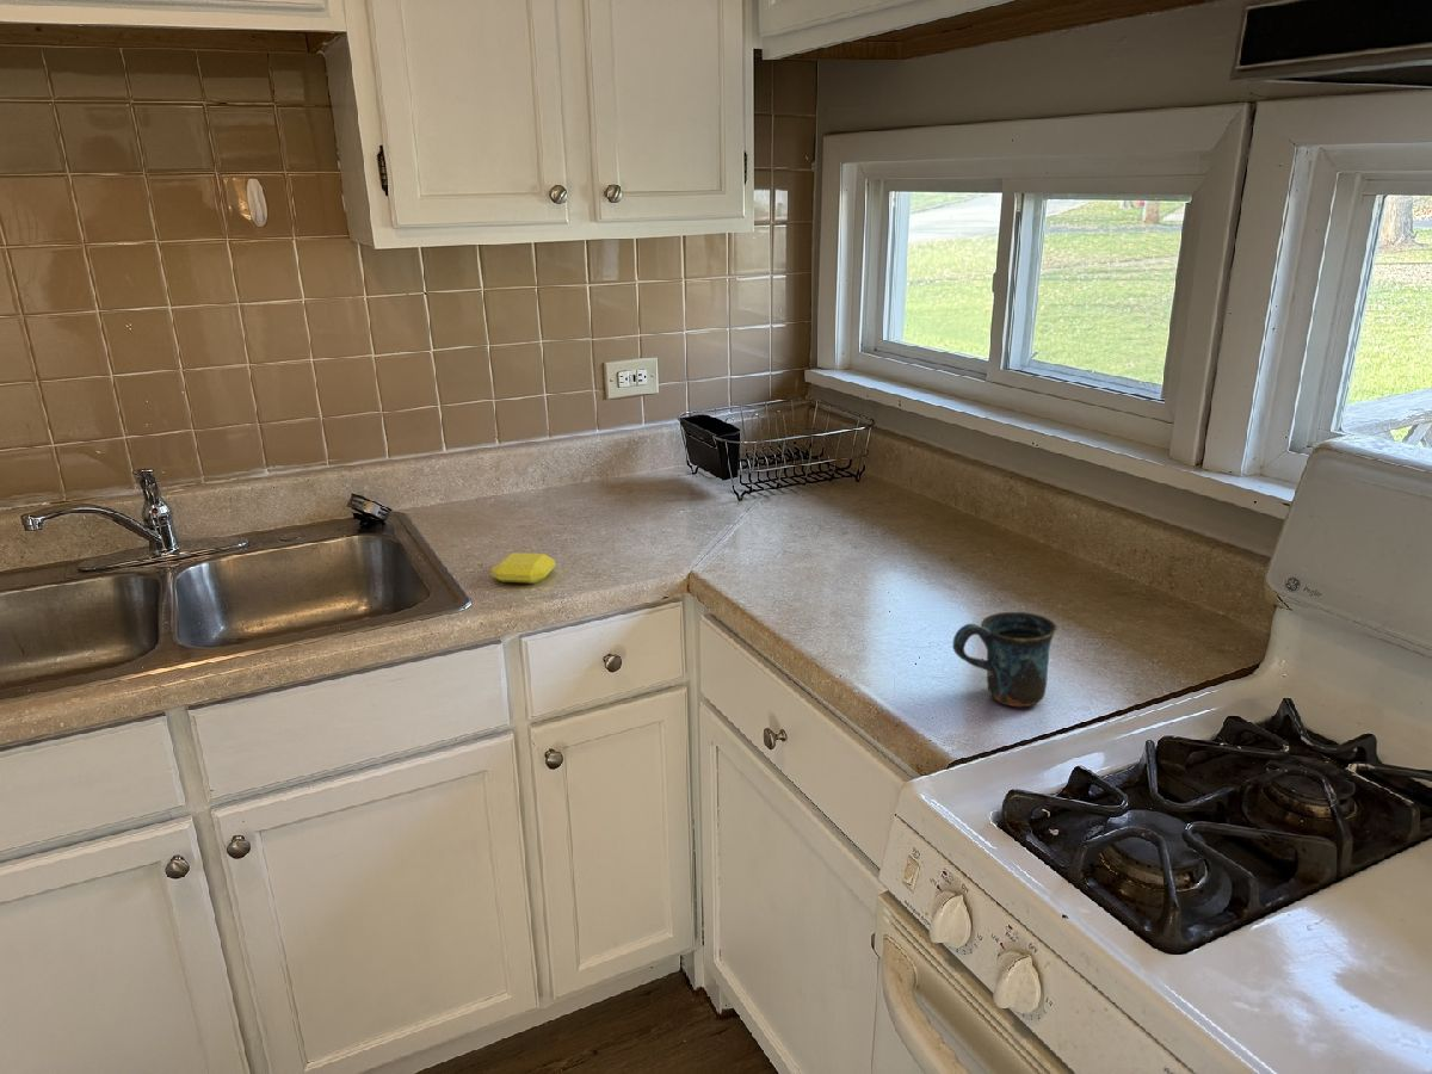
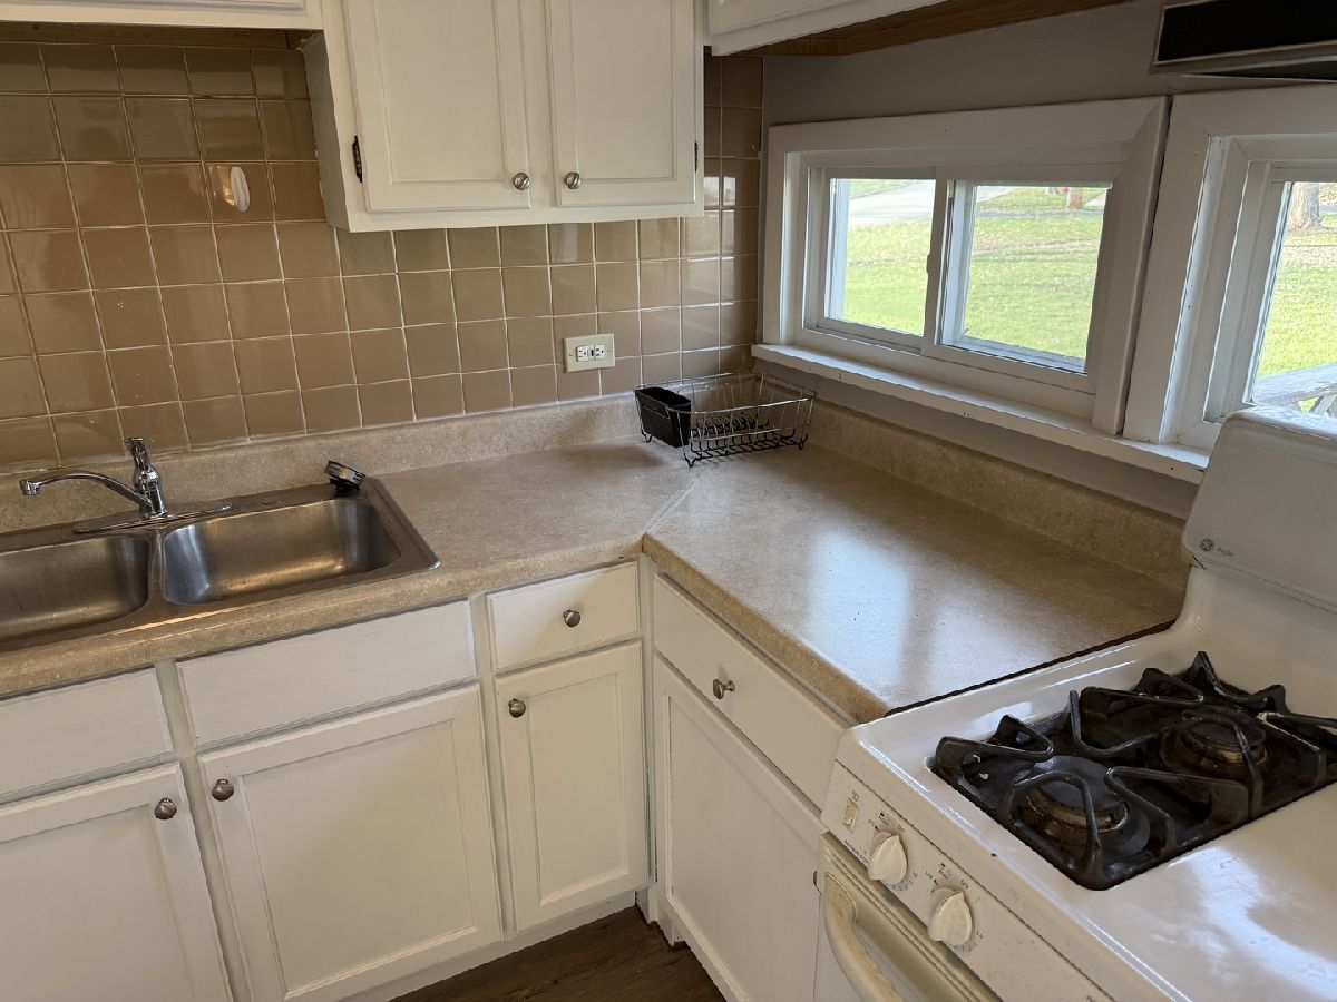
- mug [951,611,1058,708]
- soap bar [489,551,556,585]
